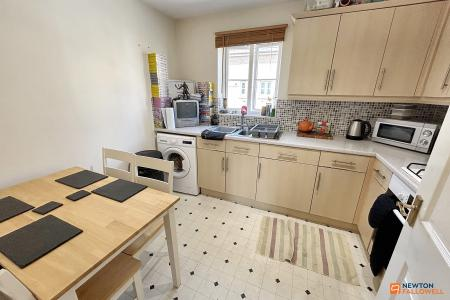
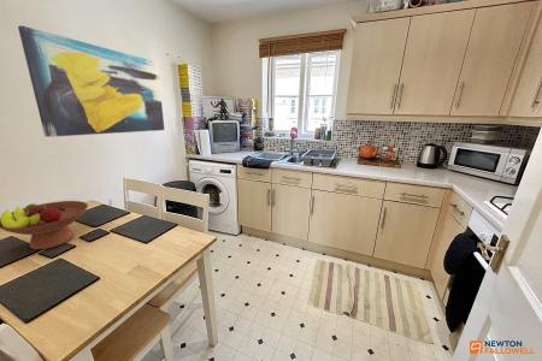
+ fruit bowl [0,200,89,250]
+ wall art [17,24,165,138]
